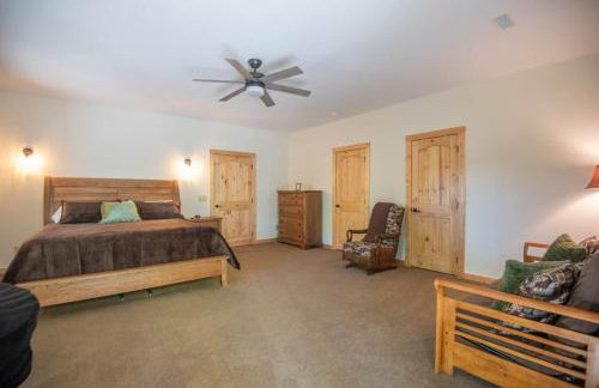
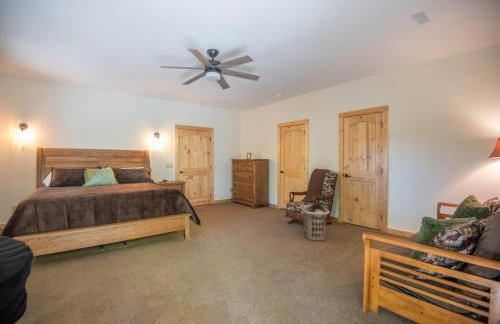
+ clothes hamper [300,202,331,242]
